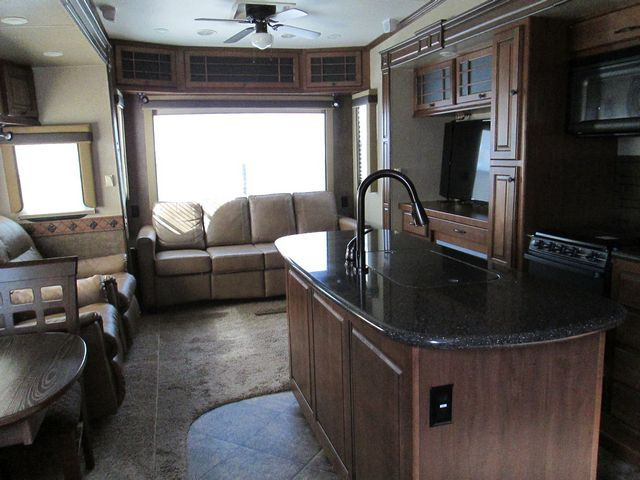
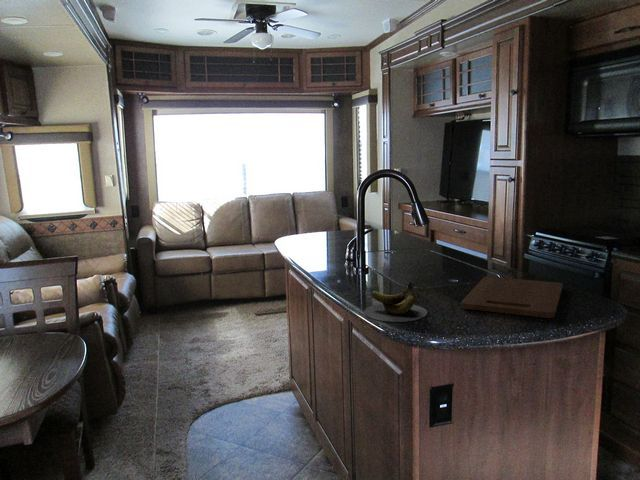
+ banana [363,281,428,323]
+ cutting board [460,276,564,319]
